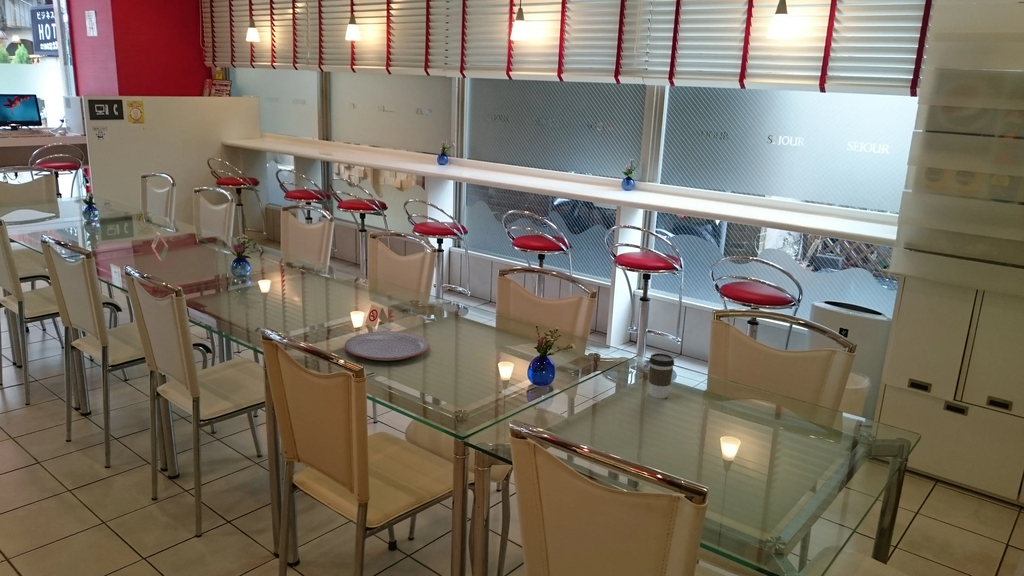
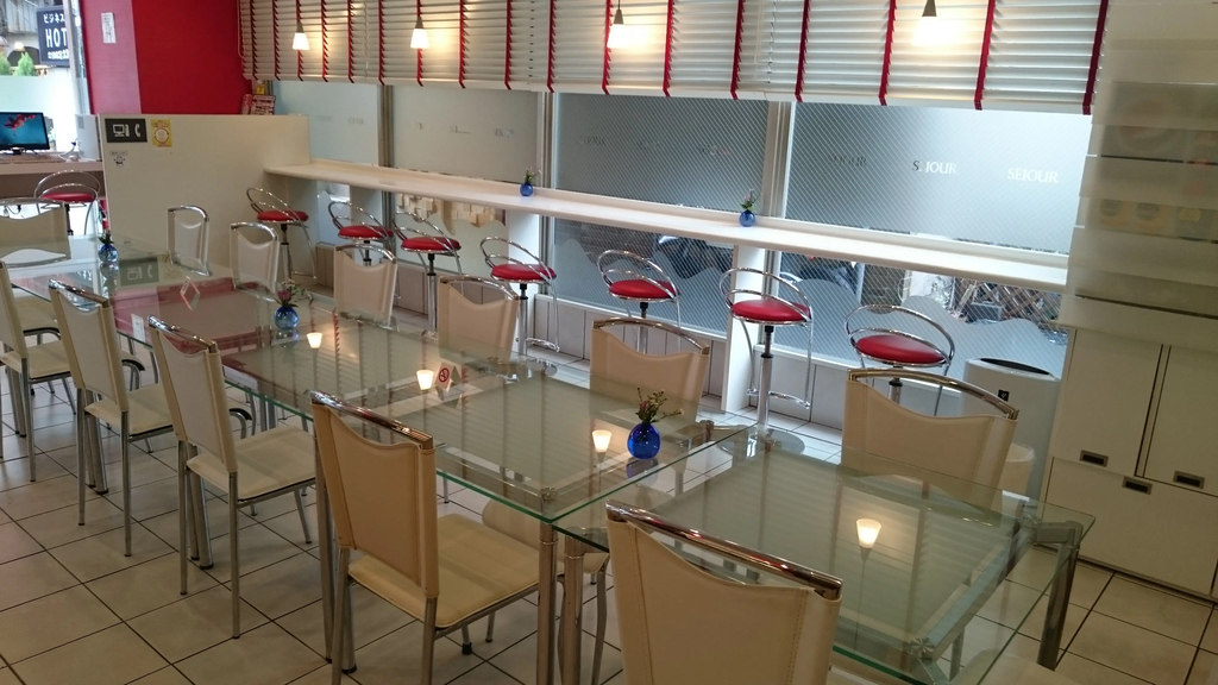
- coffee cup [648,352,675,399]
- plate [343,330,431,361]
